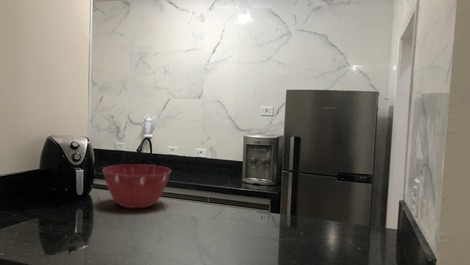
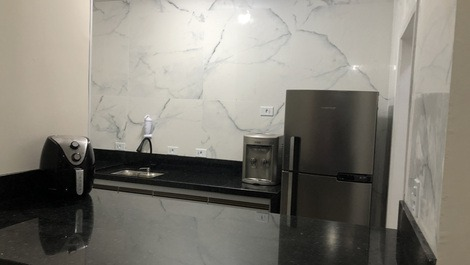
- mixing bowl [101,163,172,209]
